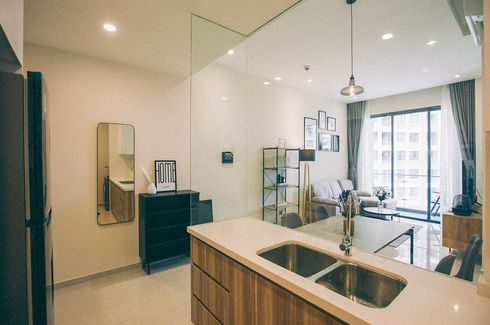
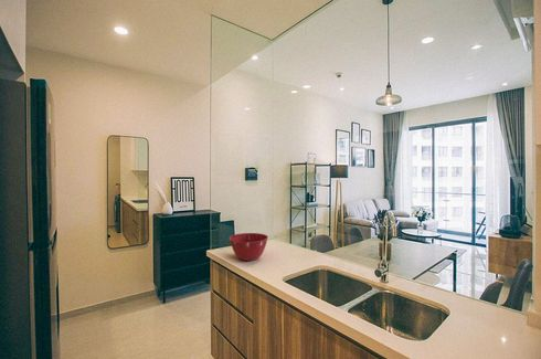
+ mixing bowl [229,232,269,262]
